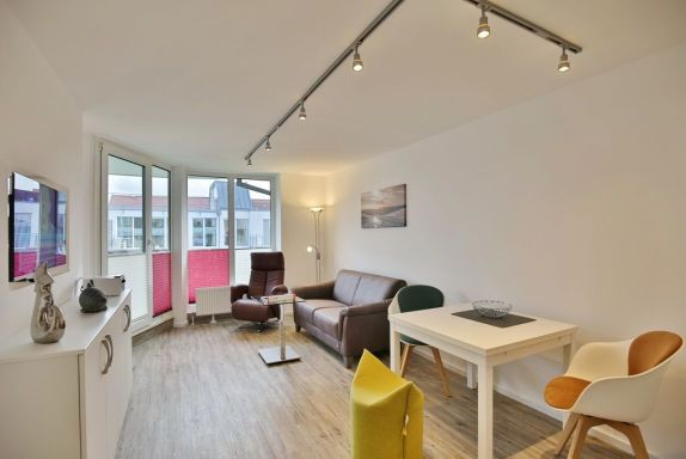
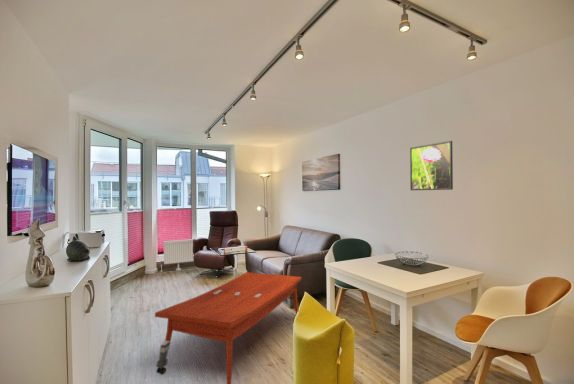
+ coffee table [154,271,303,384]
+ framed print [409,140,454,191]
